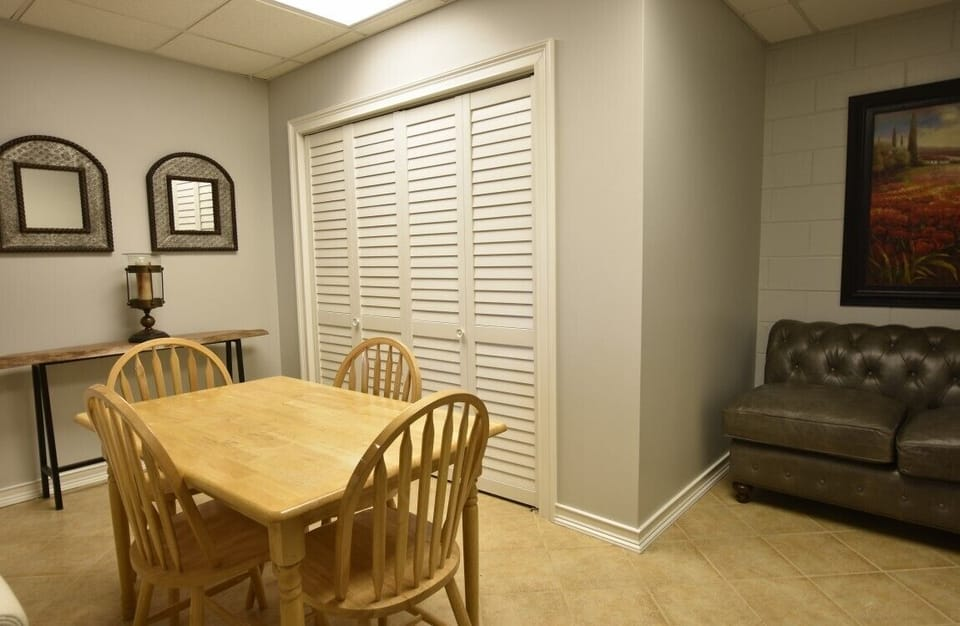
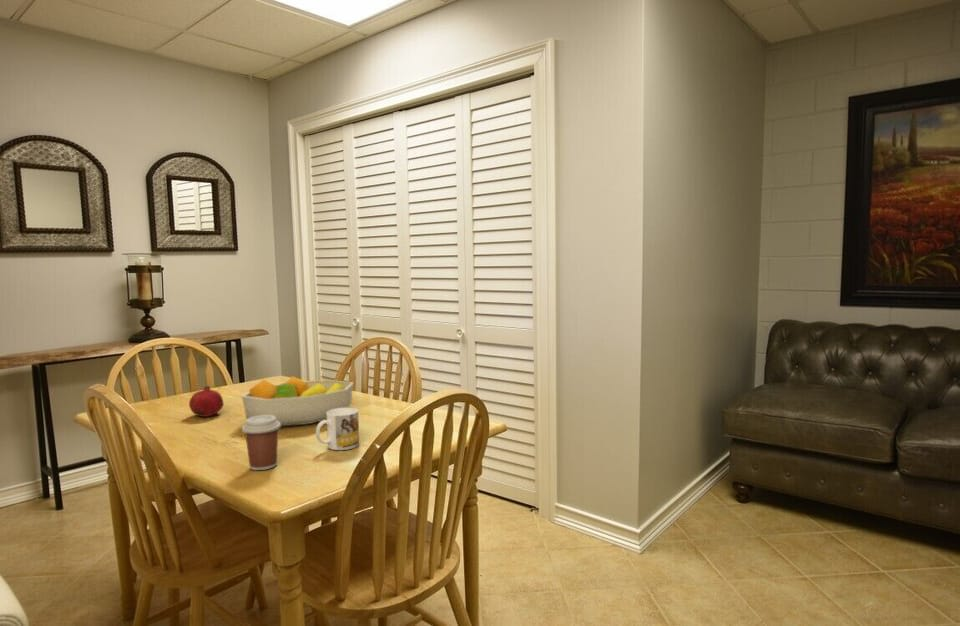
+ coffee cup [241,415,282,471]
+ mug [315,407,360,451]
+ fruit bowl [241,375,354,427]
+ fruit [188,385,224,418]
